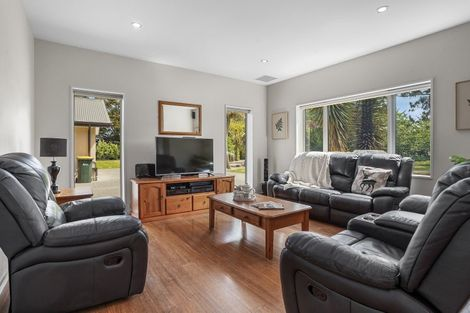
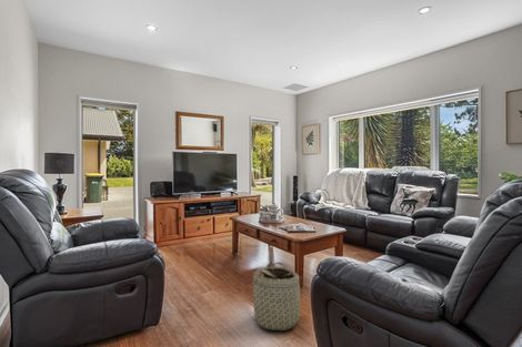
+ basket [247,262,311,331]
